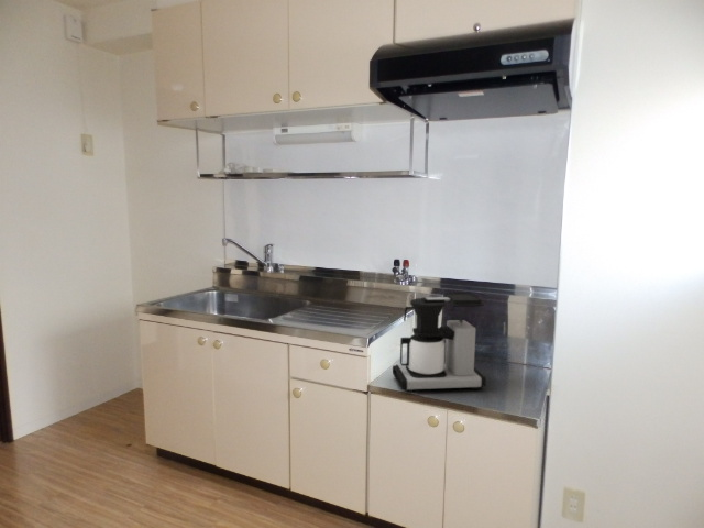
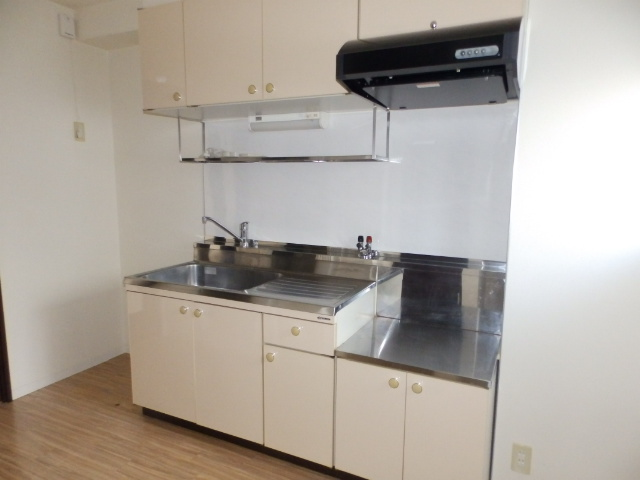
- coffee maker [392,292,487,393]
